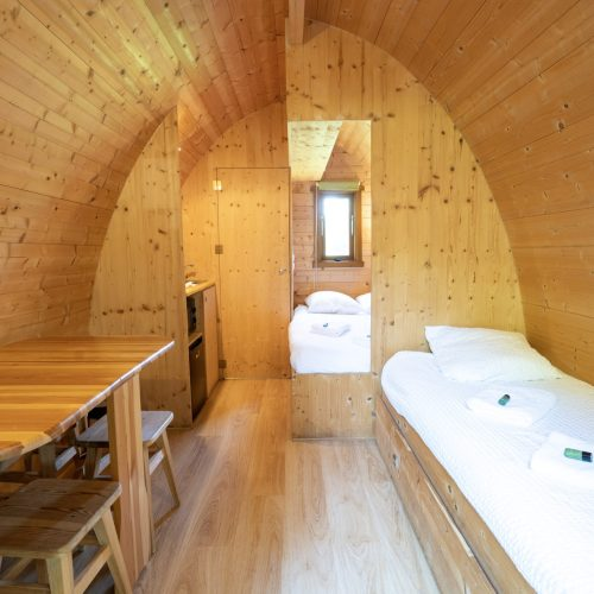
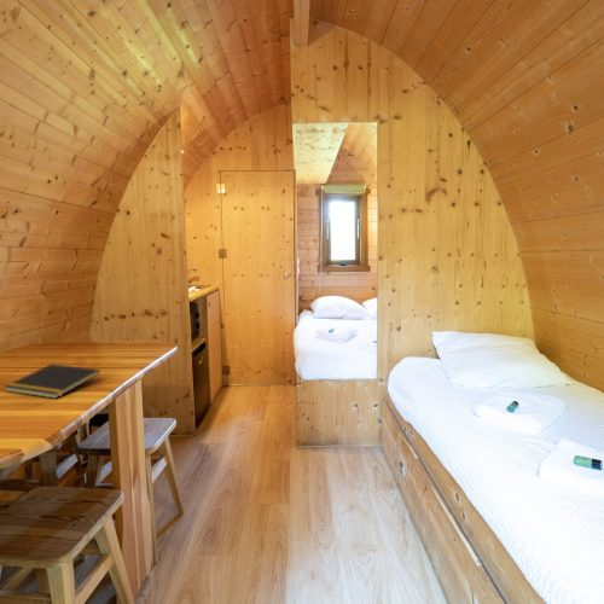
+ notepad [2,364,101,400]
